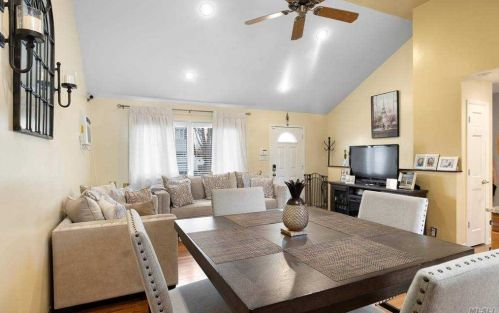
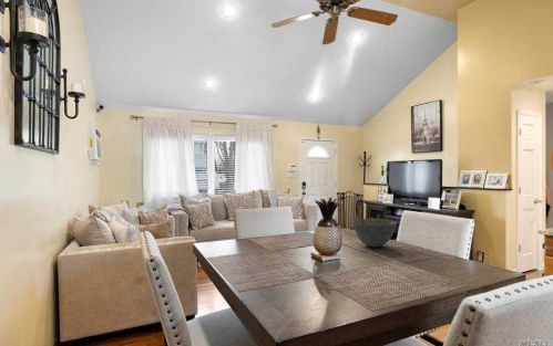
+ bowl [351,218,398,248]
